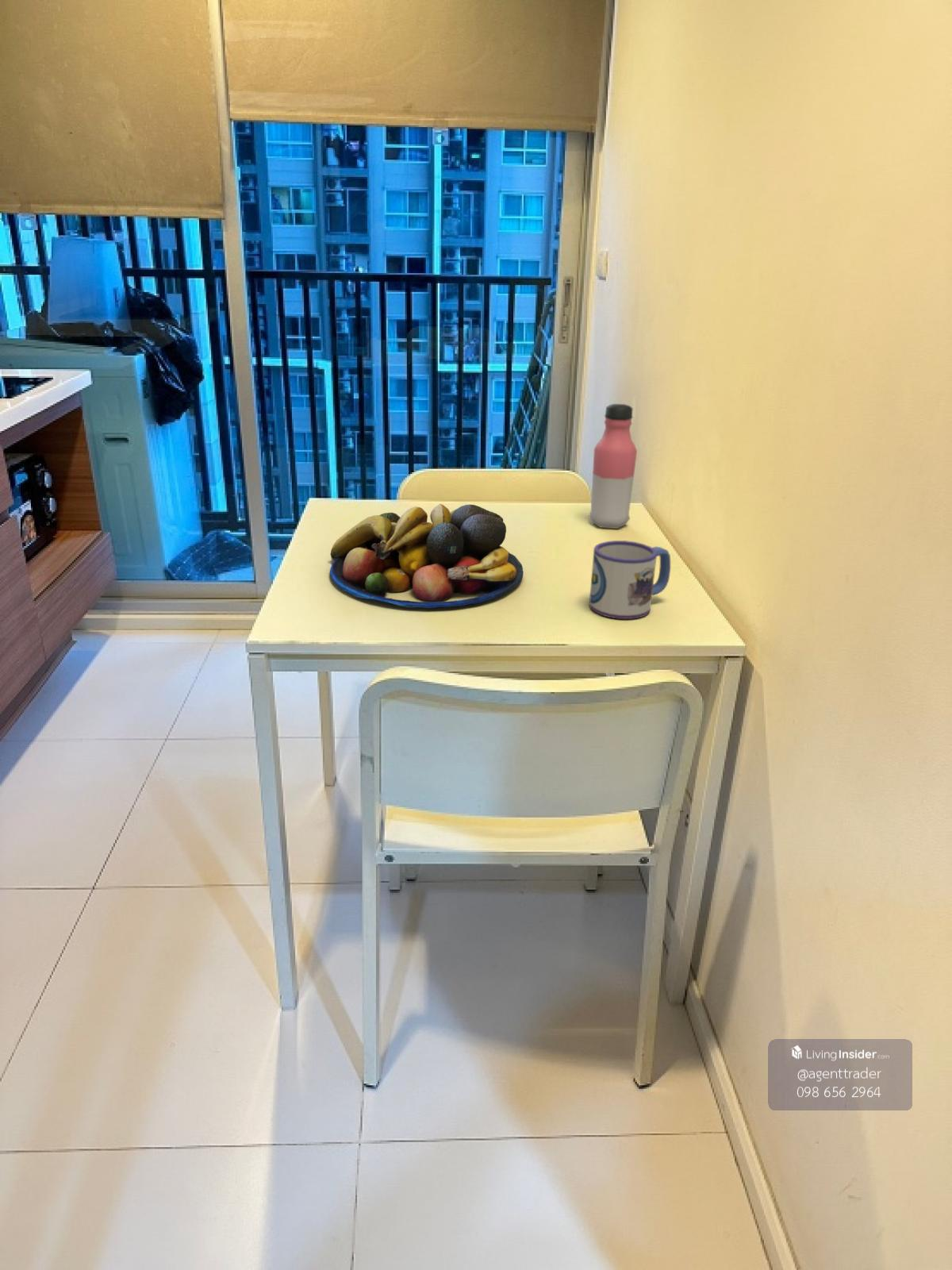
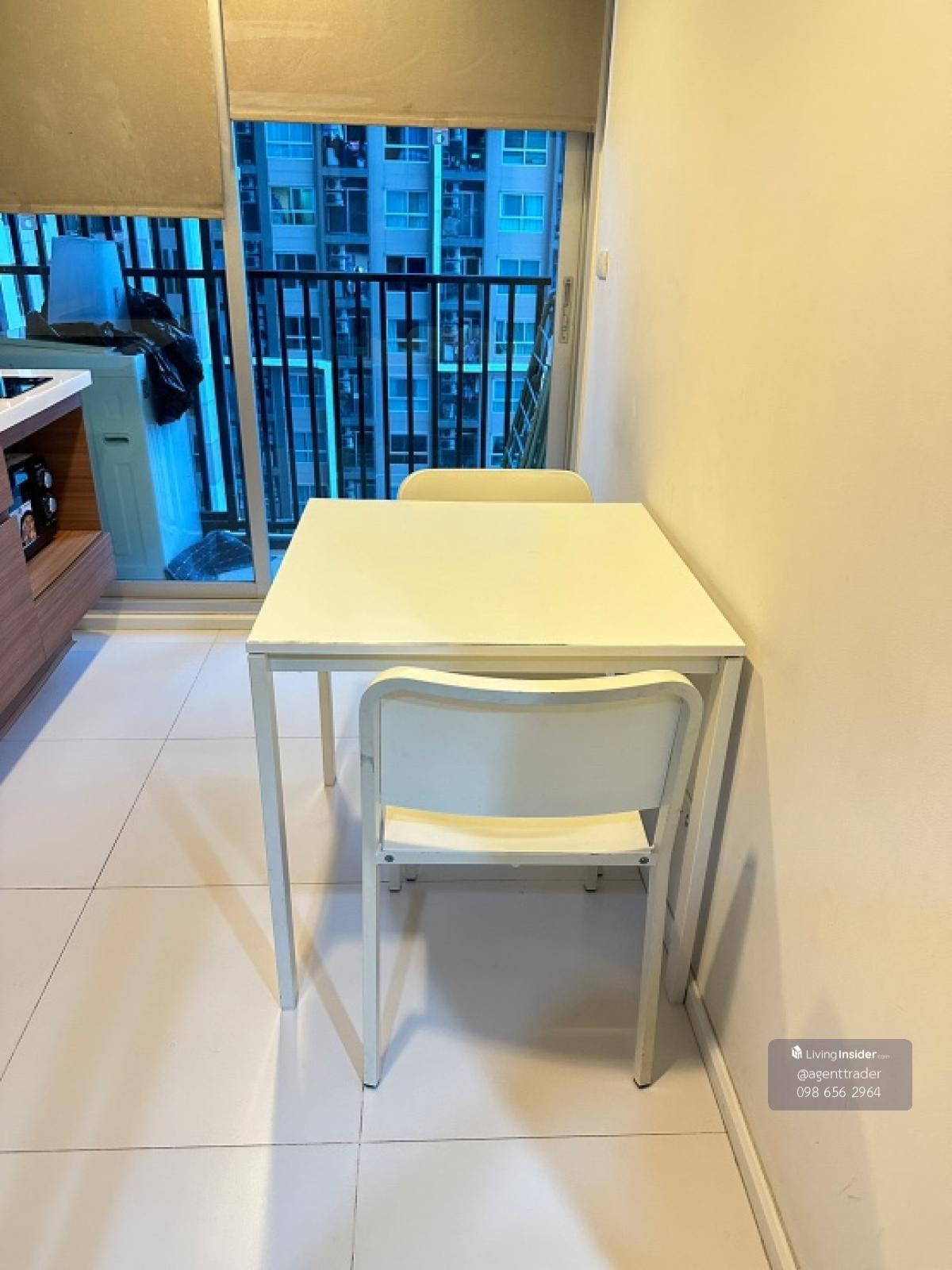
- fruit bowl [329,503,524,609]
- mug [589,540,671,620]
- water bottle [588,403,638,529]
